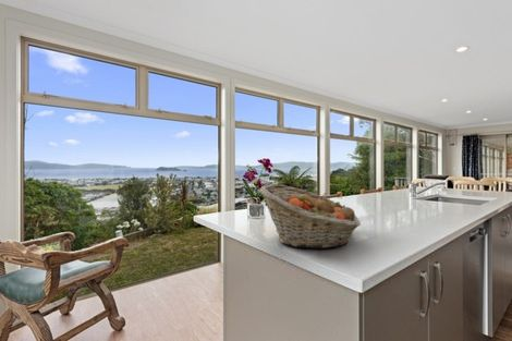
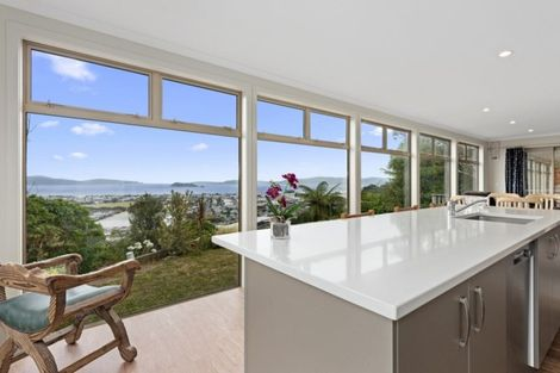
- fruit basket [259,183,362,249]
